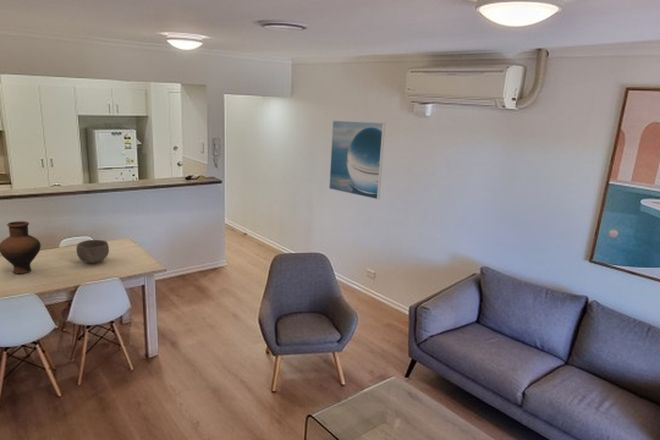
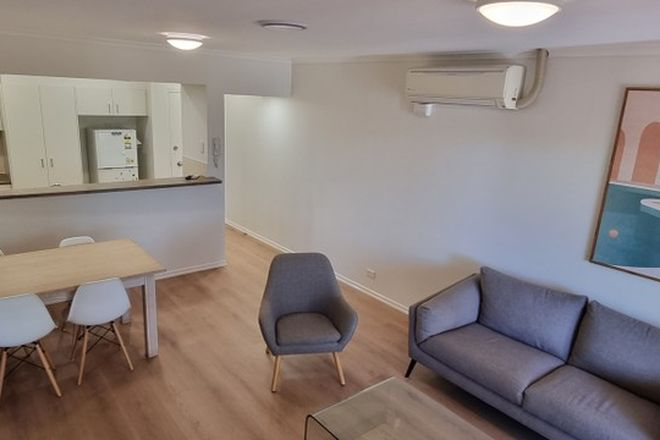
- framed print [328,120,386,200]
- bowl [75,239,110,264]
- vase [0,220,42,274]
